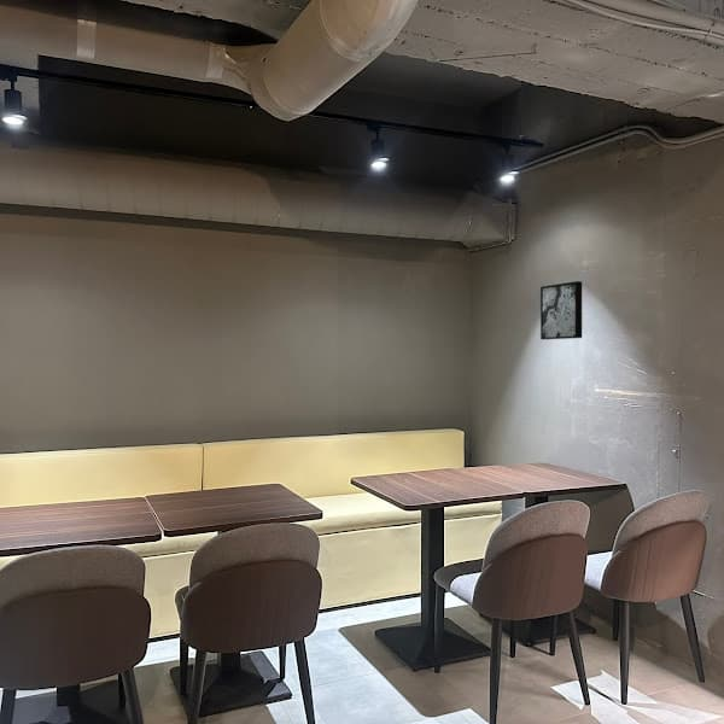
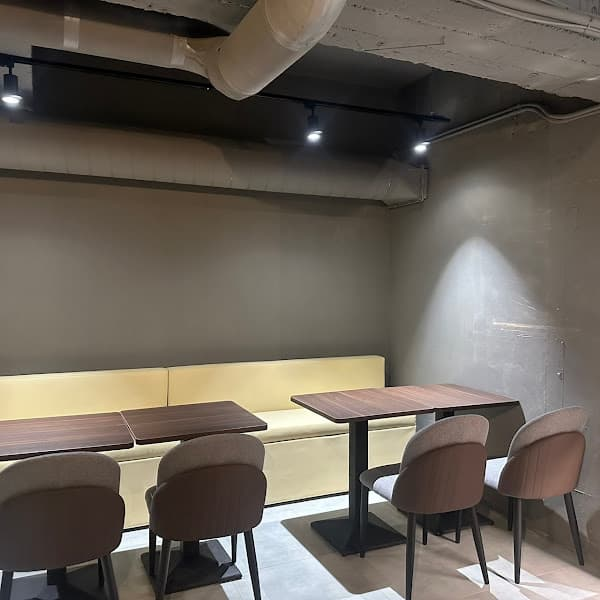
- wall art [539,280,583,340]
